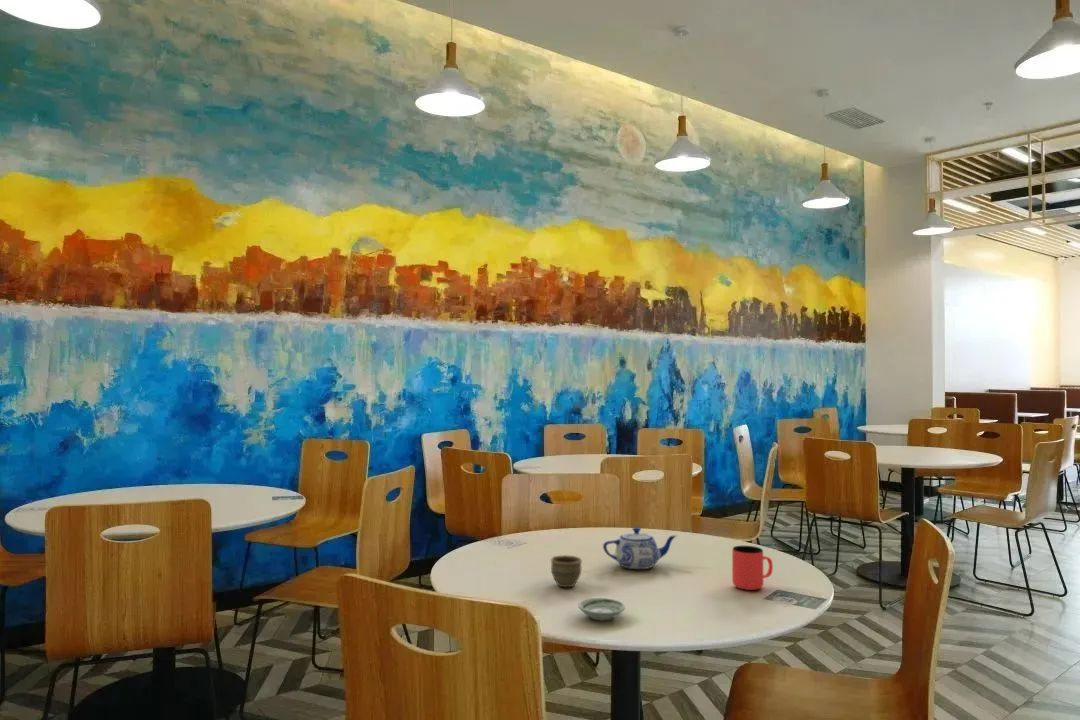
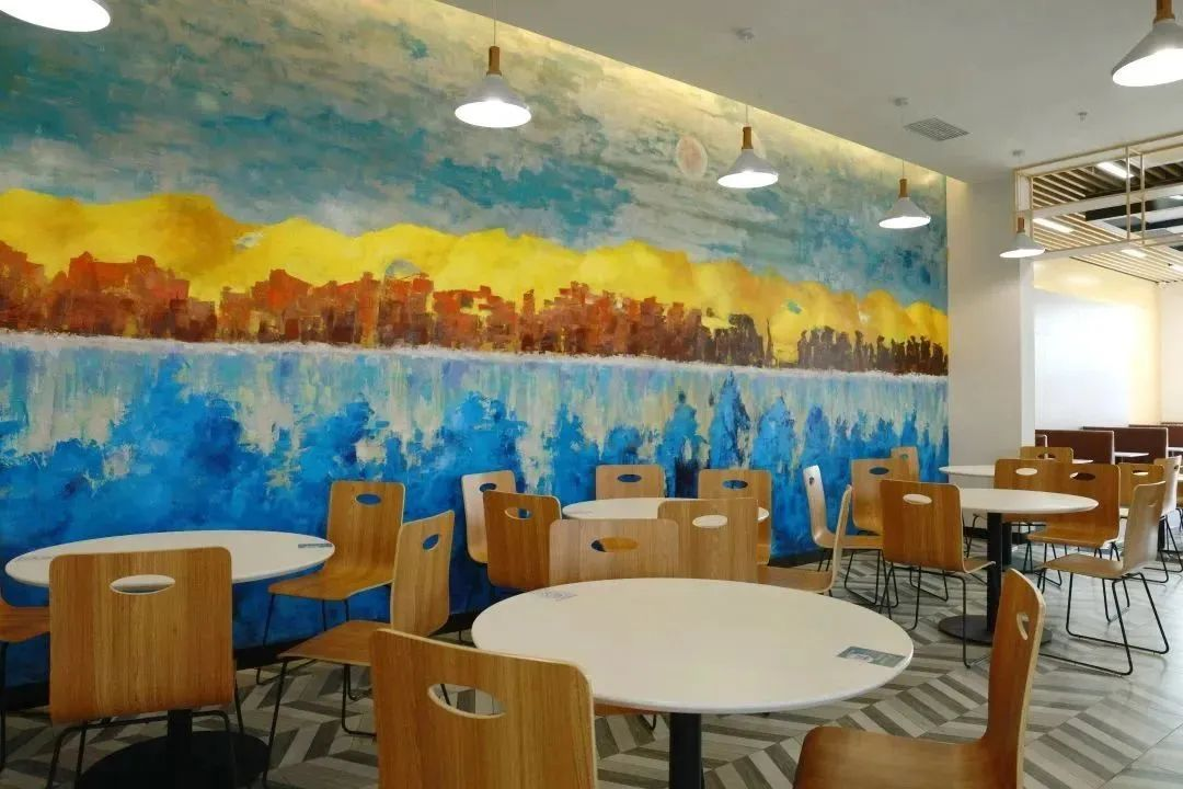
- saucer [577,597,626,621]
- teapot [602,526,677,570]
- cup [550,554,583,588]
- cup [731,545,774,591]
